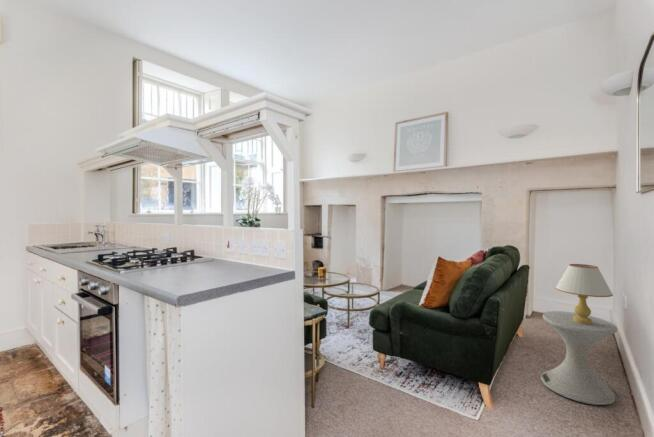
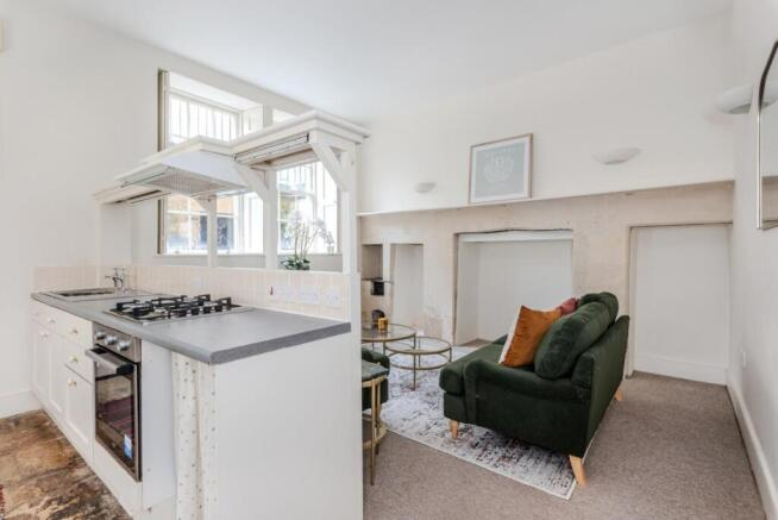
- side table [540,310,618,406]
- table lamp [555,263,614,324]
